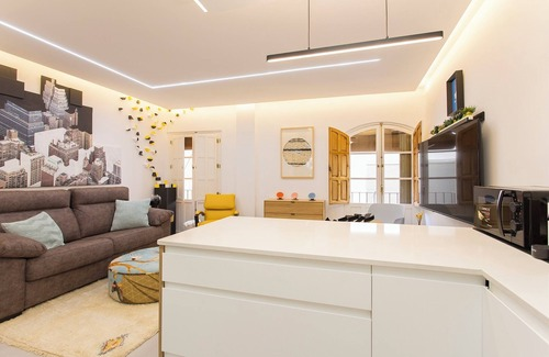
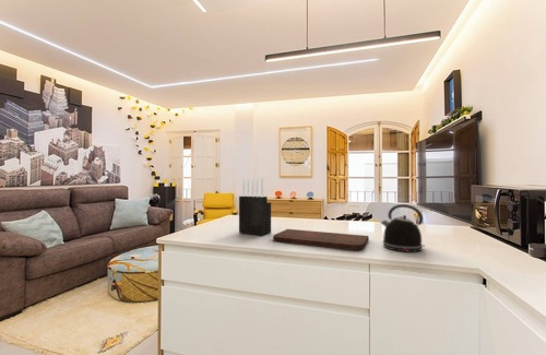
+ cutting board [272,228,370,250]
+ kettle [380,203,426,253]
+ knife block [238,177,272,237]
